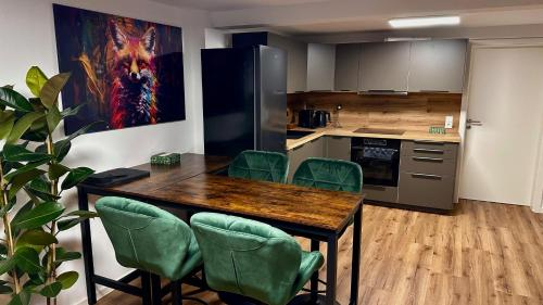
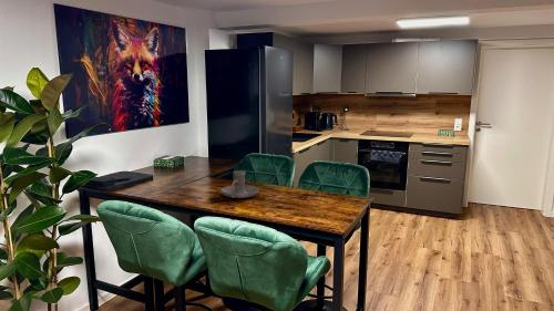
+ candle holder [220,169,259,199]
